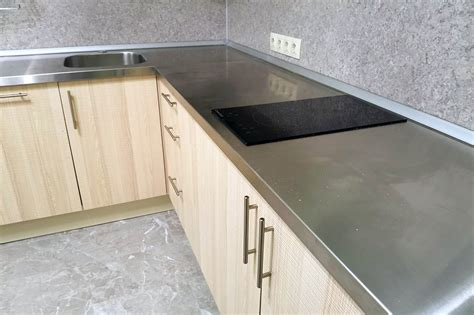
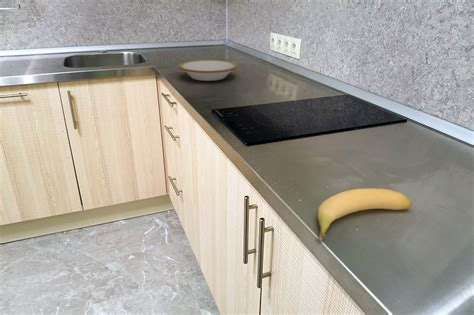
+ banana [317,188,413,242]
+ bowl [178,59,238,82]
